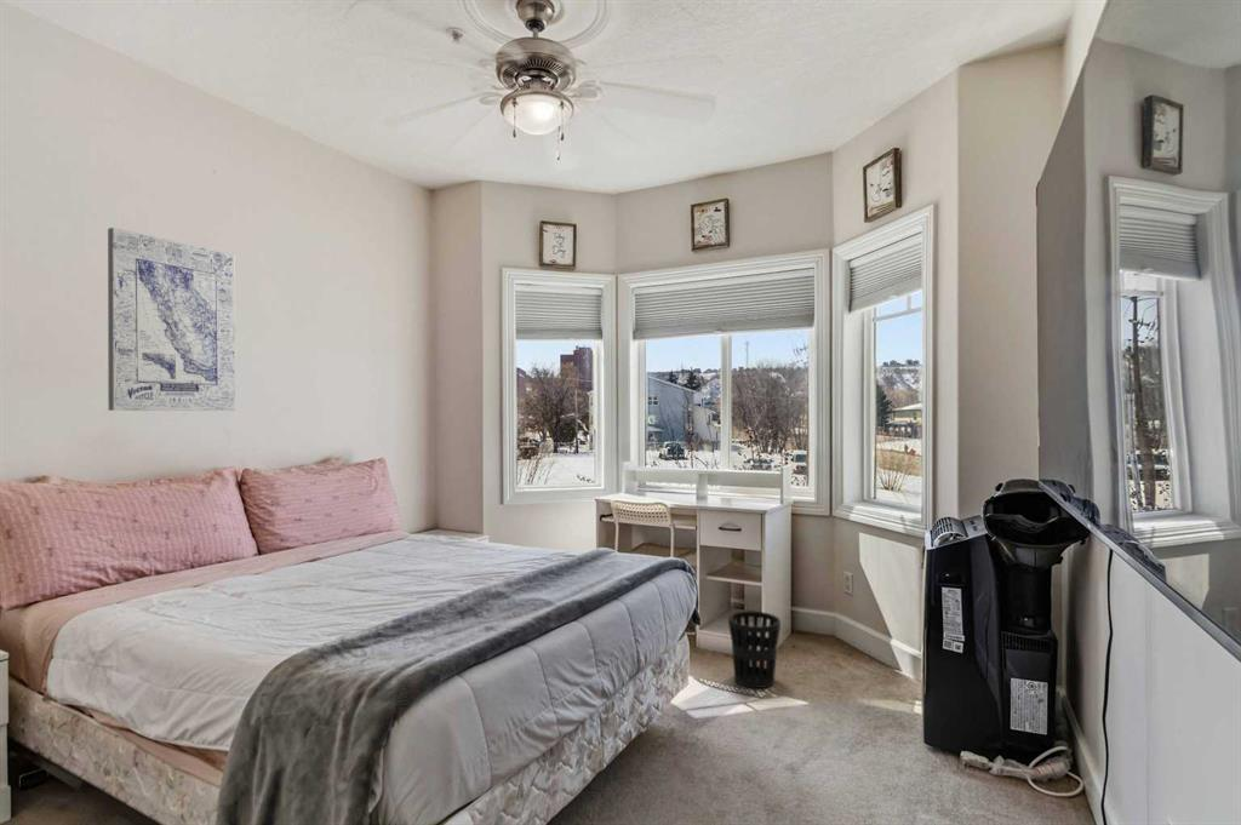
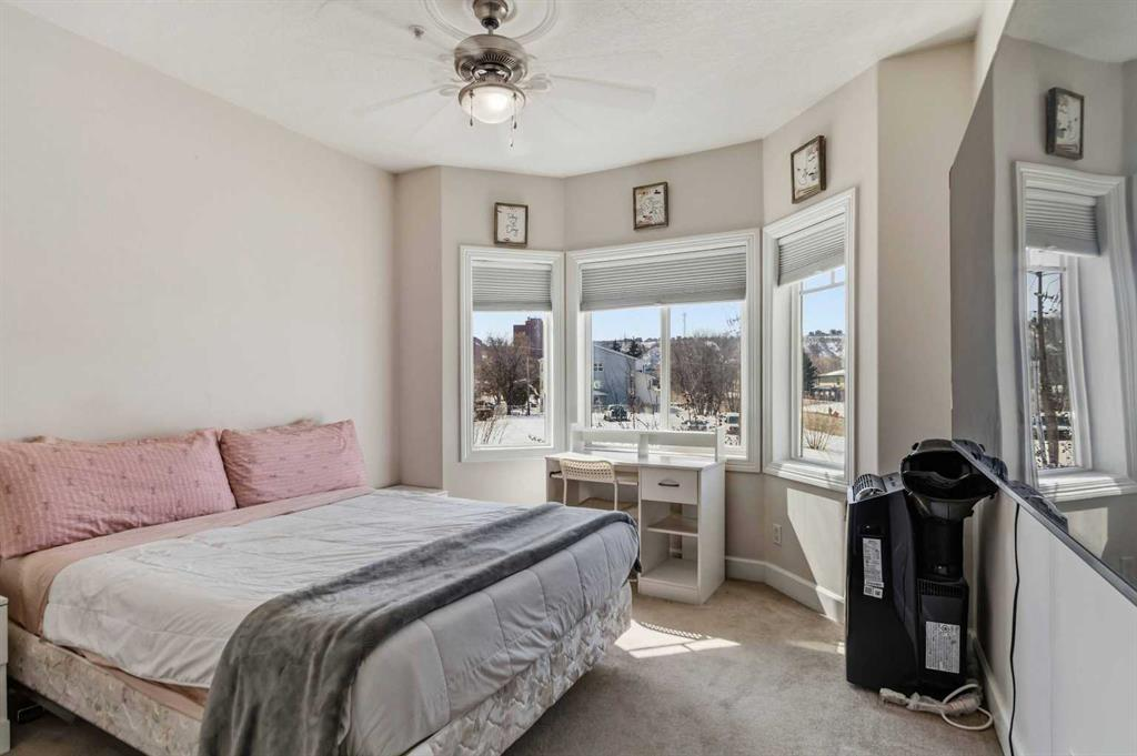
- wall art [107,227,236,412]
- wastebasket [727,609,782,689]
